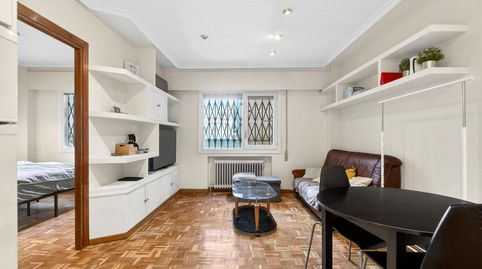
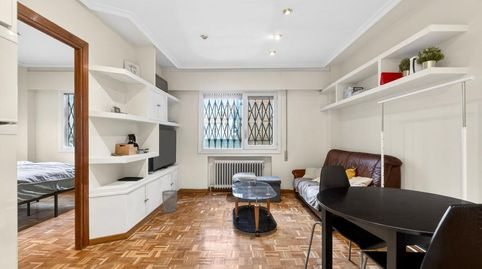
+ wastebasket [161,189,179,213]
